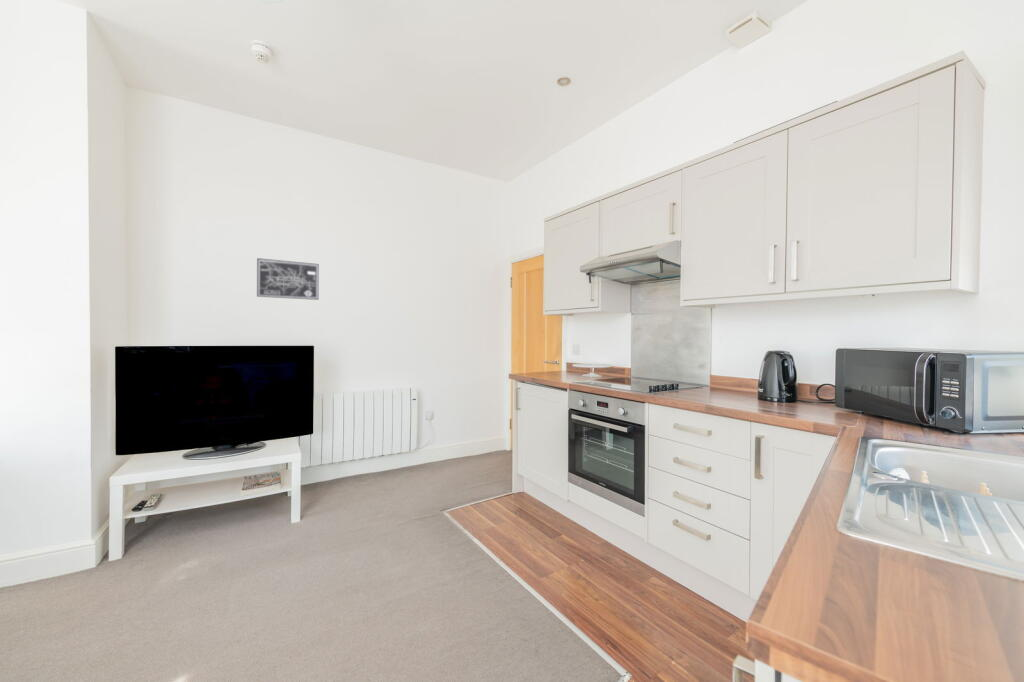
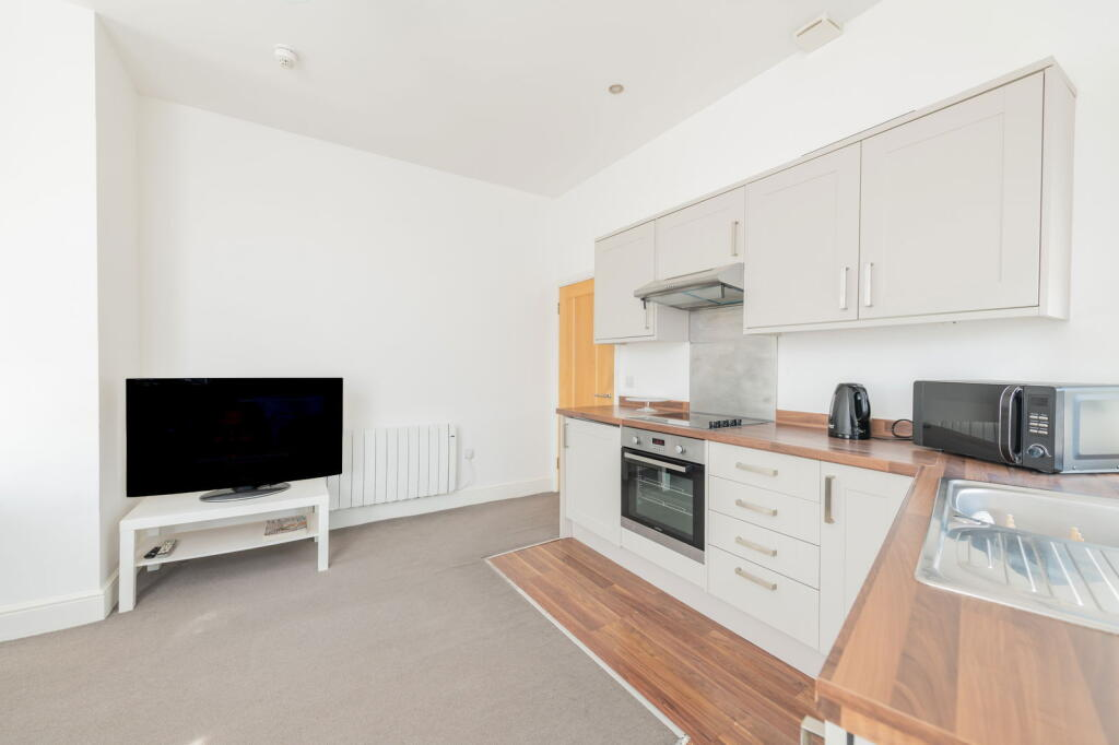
- wall art [256,257,320,301]
